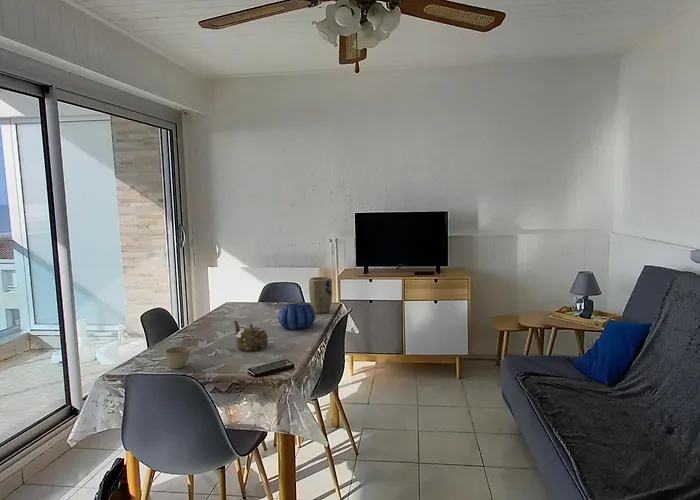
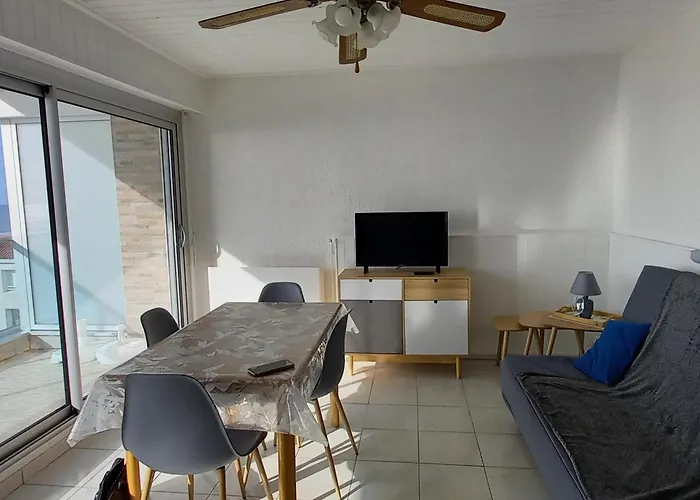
- plant pot [308,276,333,314]
- decorative bowl [277,301,317,331]
- flower pot [164,345,191,369]
- teapot [232,319,269,352]
